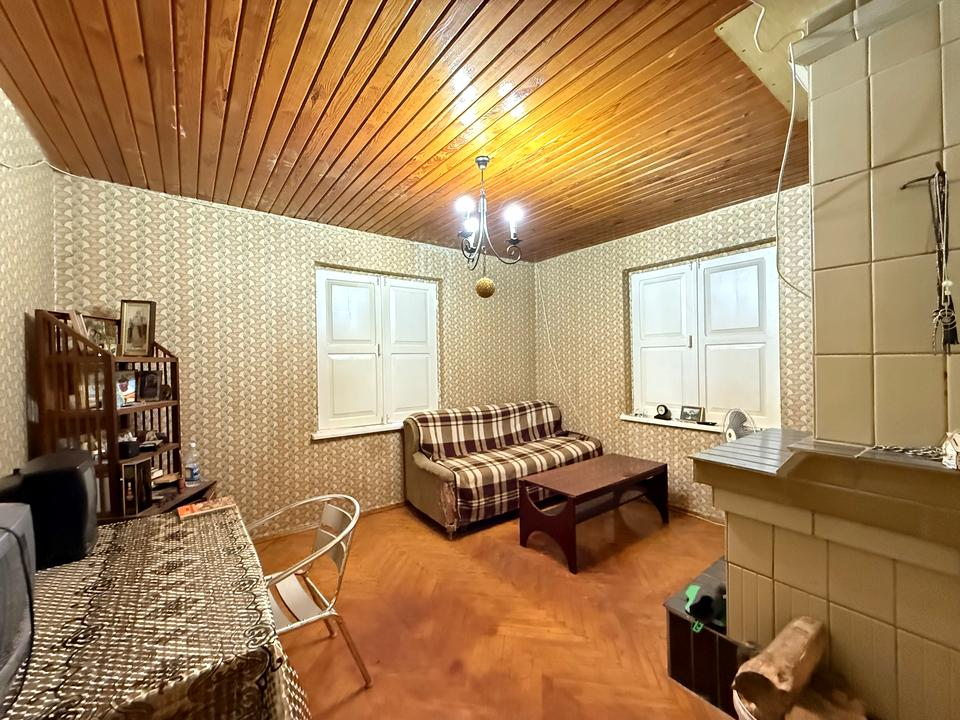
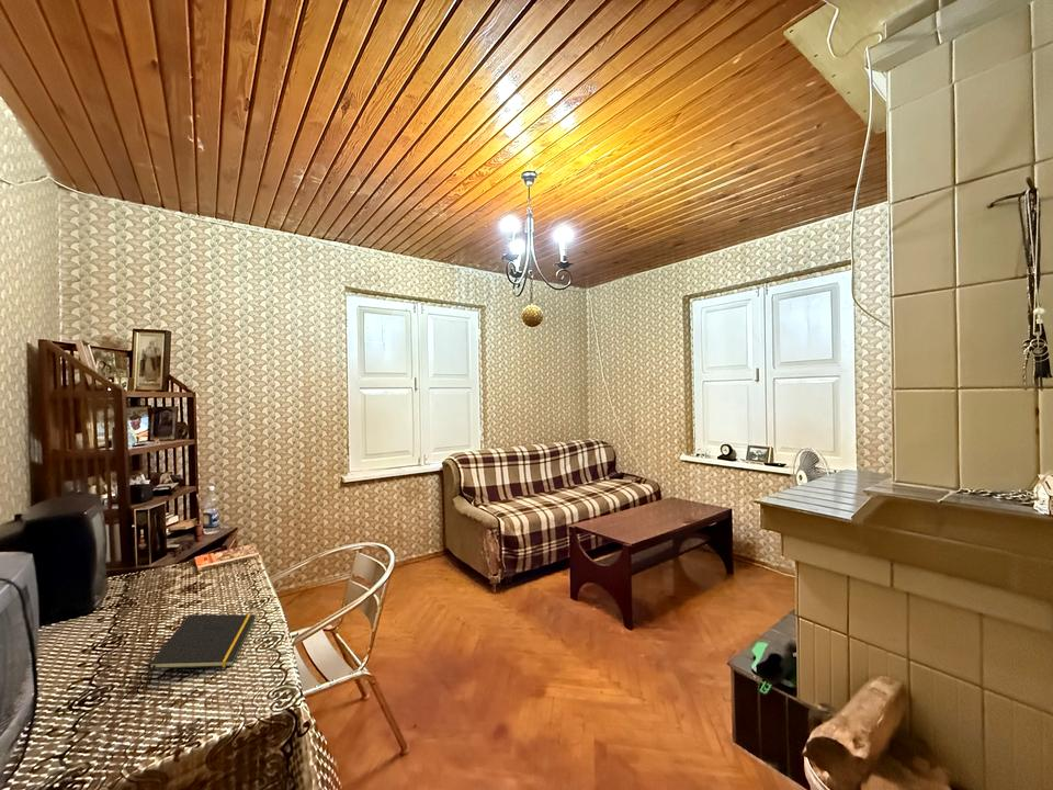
+ notepad [147,613,257,686]
